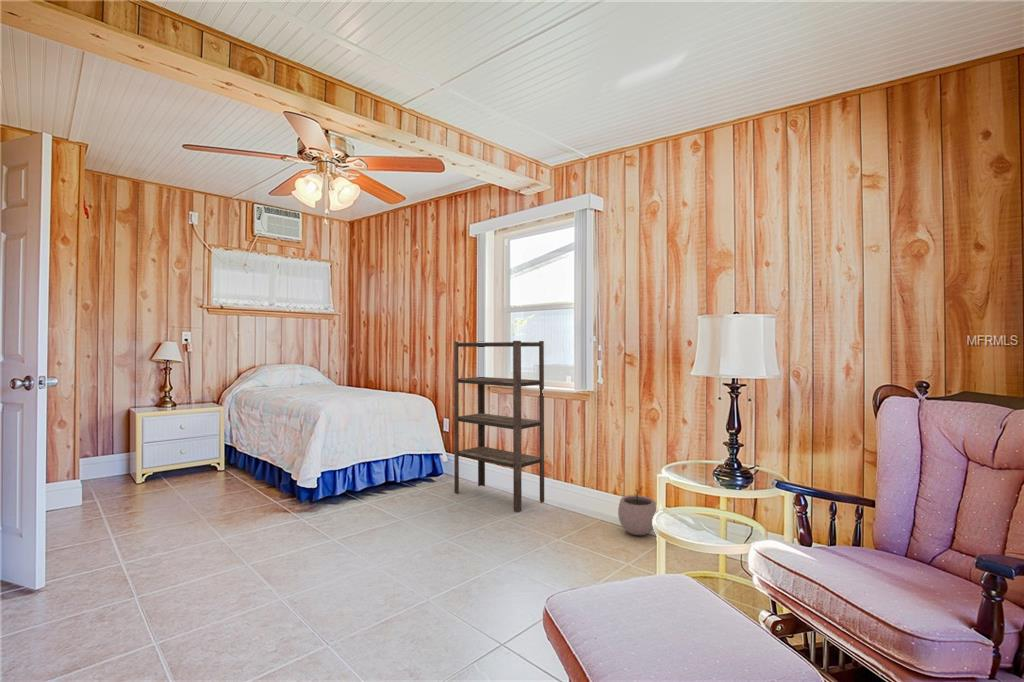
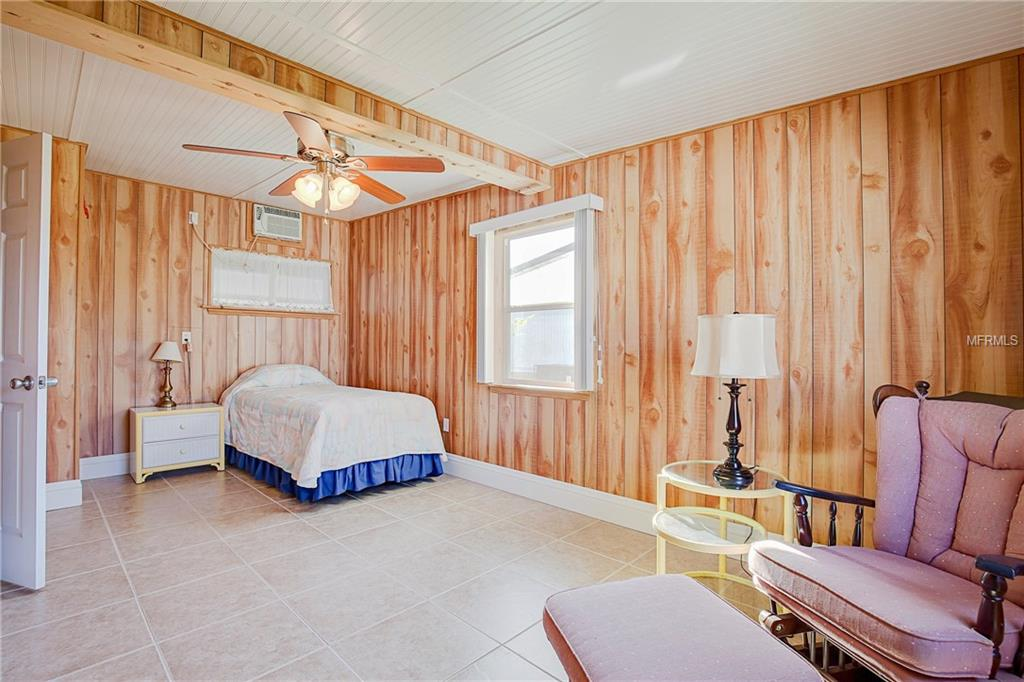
- shelving unit [453,340,545,513]
- plant pot [617,484,657,536]
